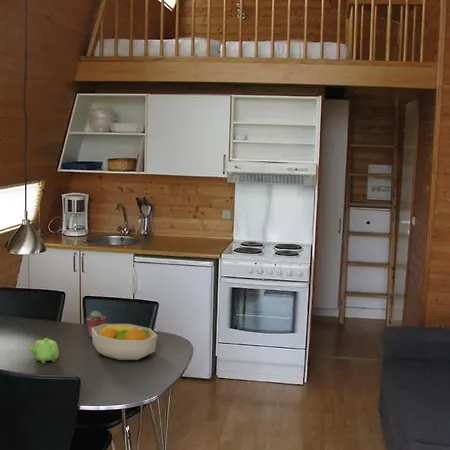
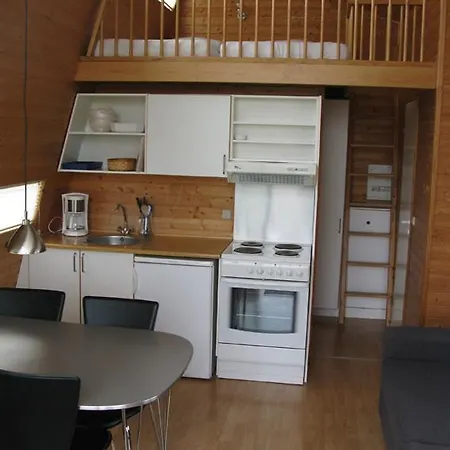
- teapot [27,337,60,364]
- fruit bowl [92,323,158,361]
- potted succulent [85,310,107,338]
